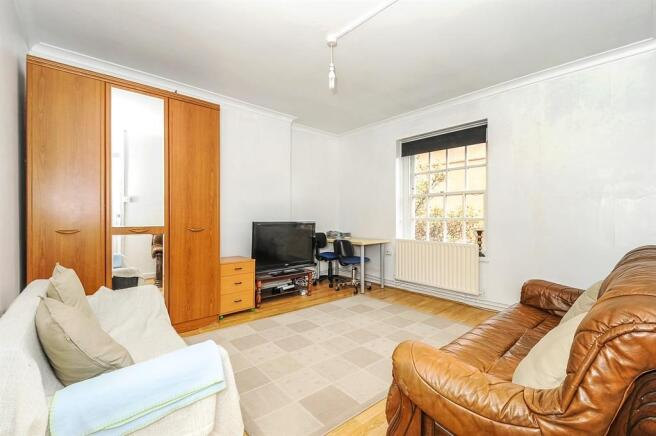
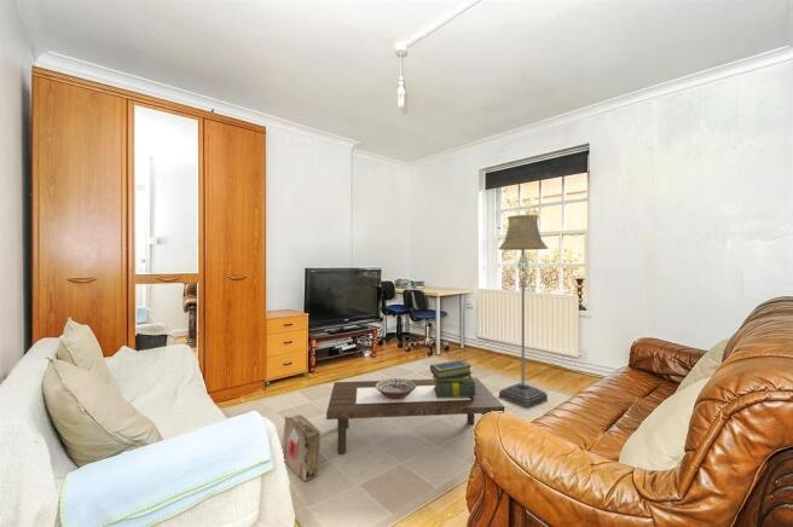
+ floor lamp [498,214,549,409]
+ decorative bowl [375,377,416,399]
+ cardboard box [282,413,322,482]
+ coffee table [325,377,505,456]
+ stack of books [429,359,475,398]
